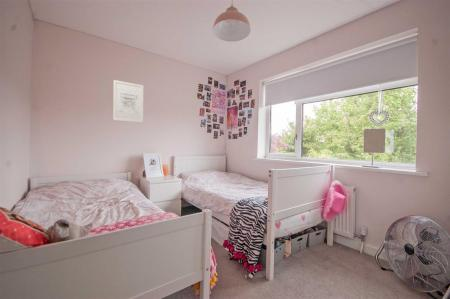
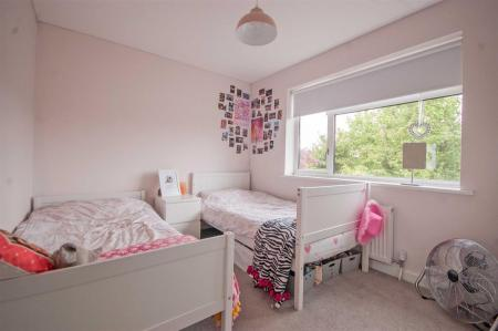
- wall art [112,79,144,123]
